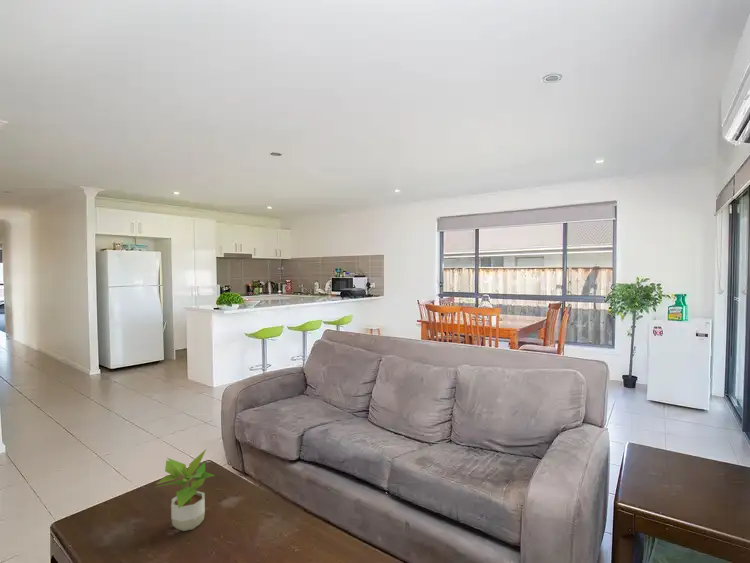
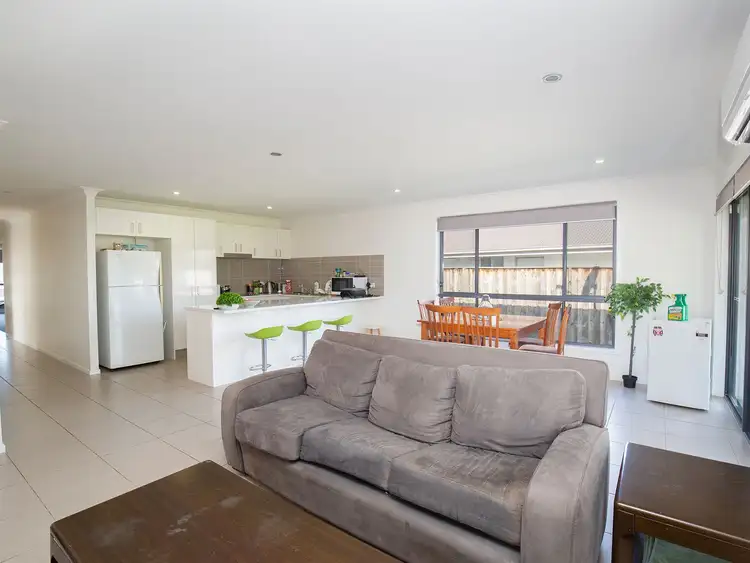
- potted plant [155,448,216,532]
